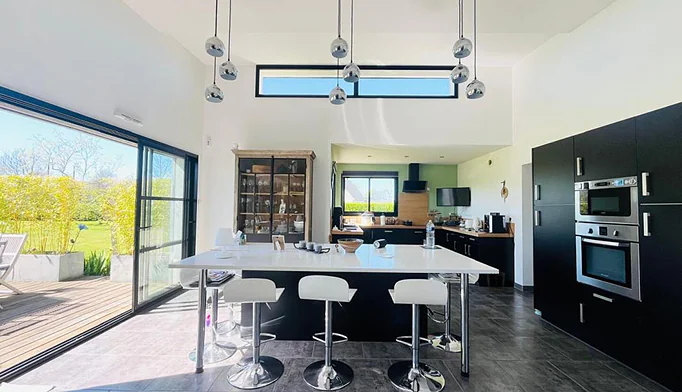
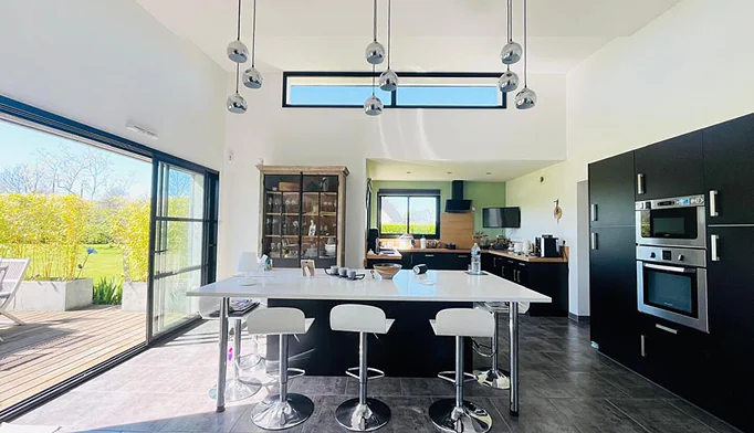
- waste bin [486,271,506,293]
